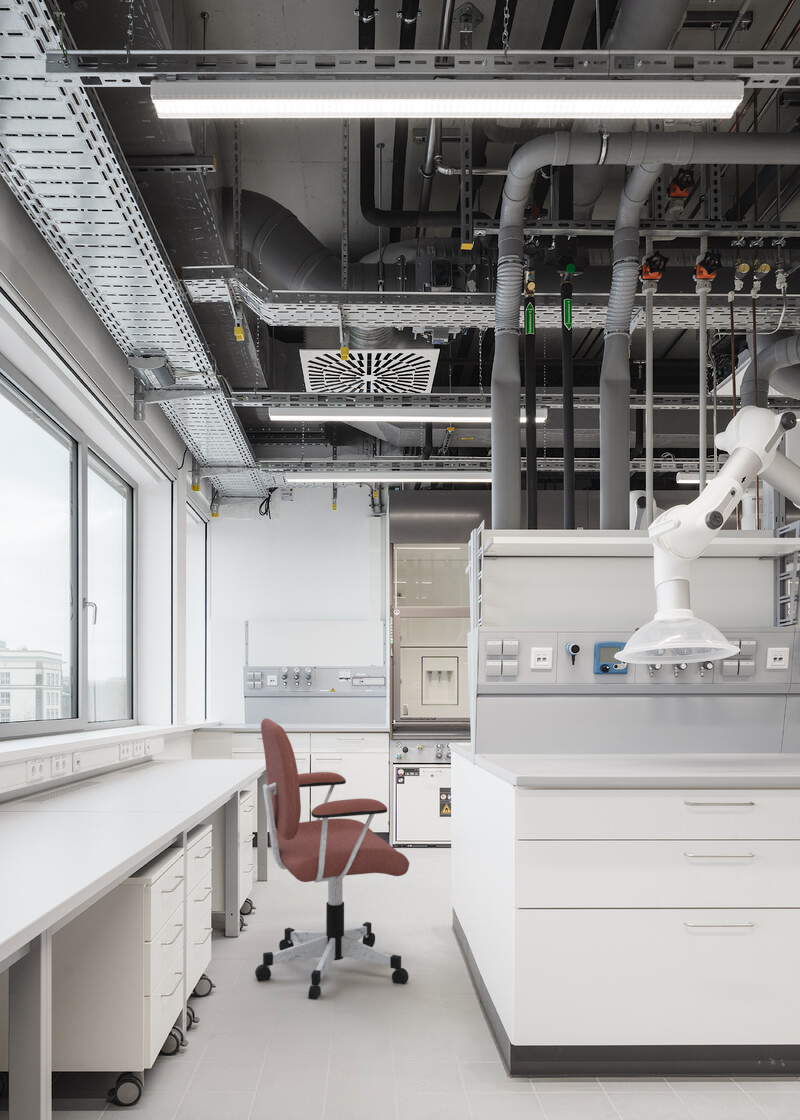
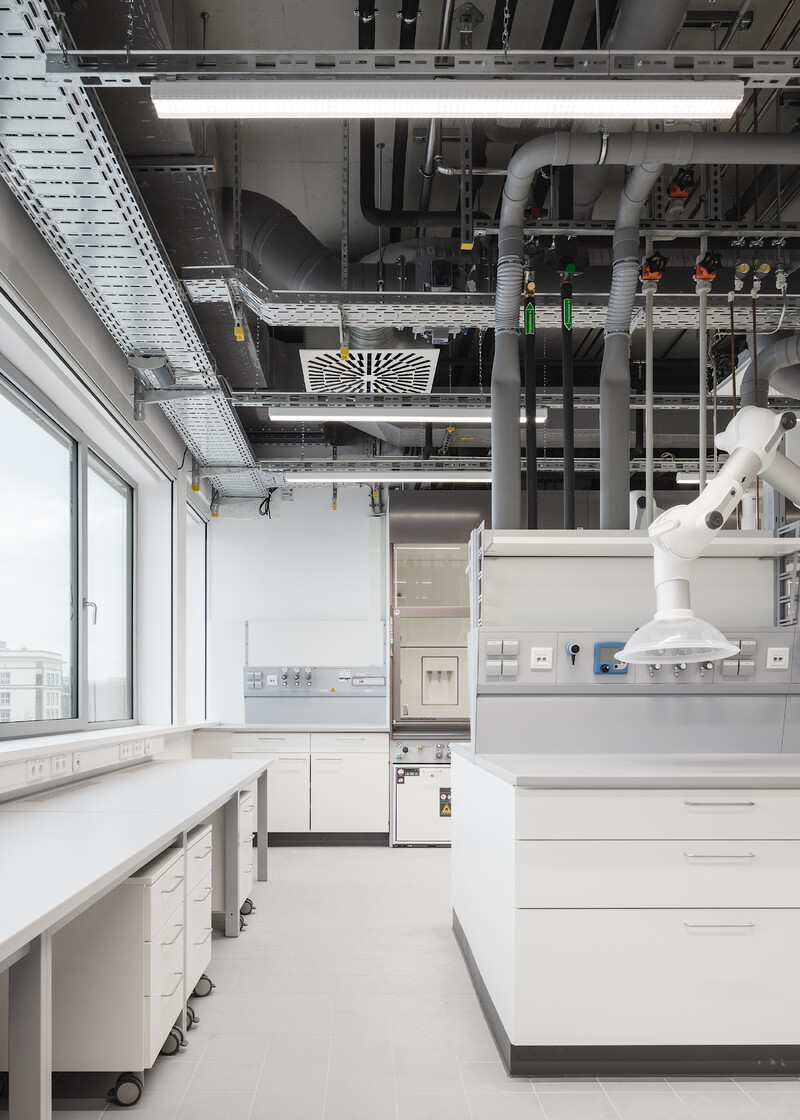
- office chair [254,717,410,1000]
